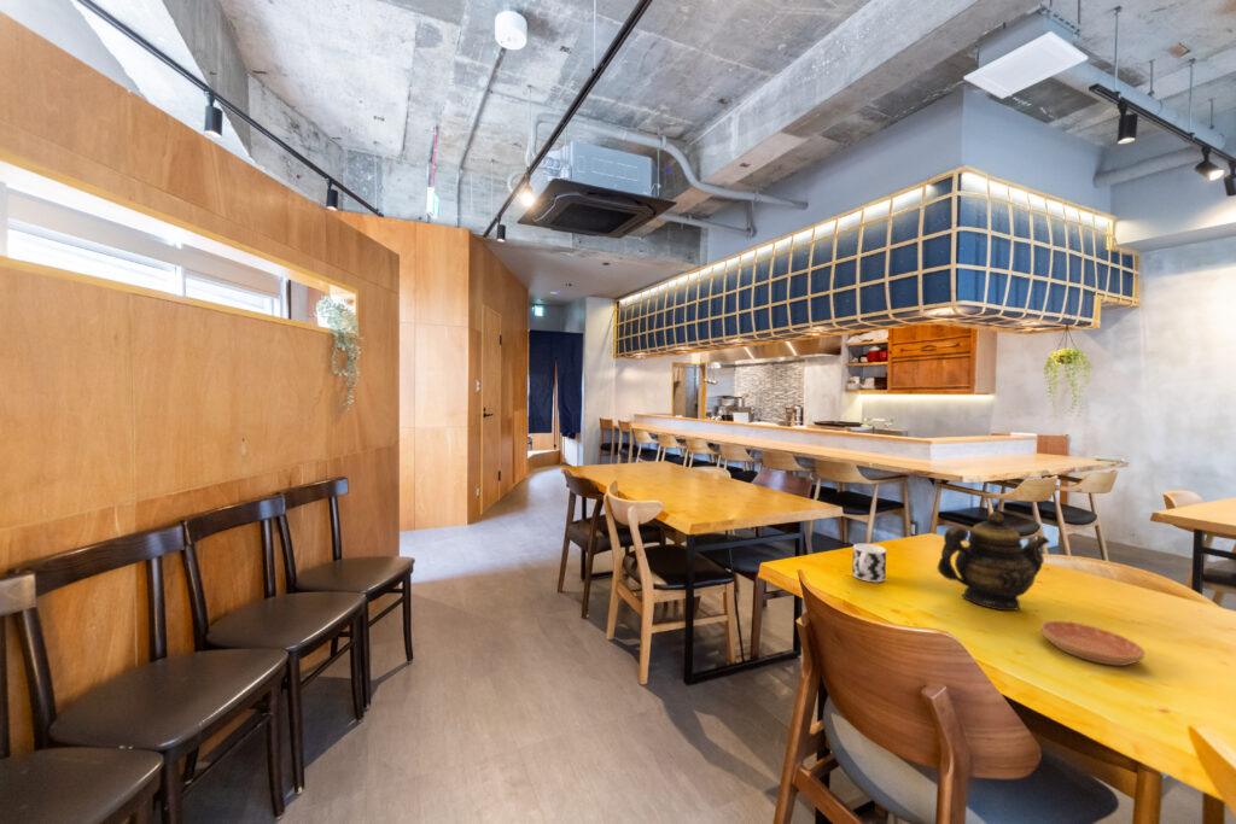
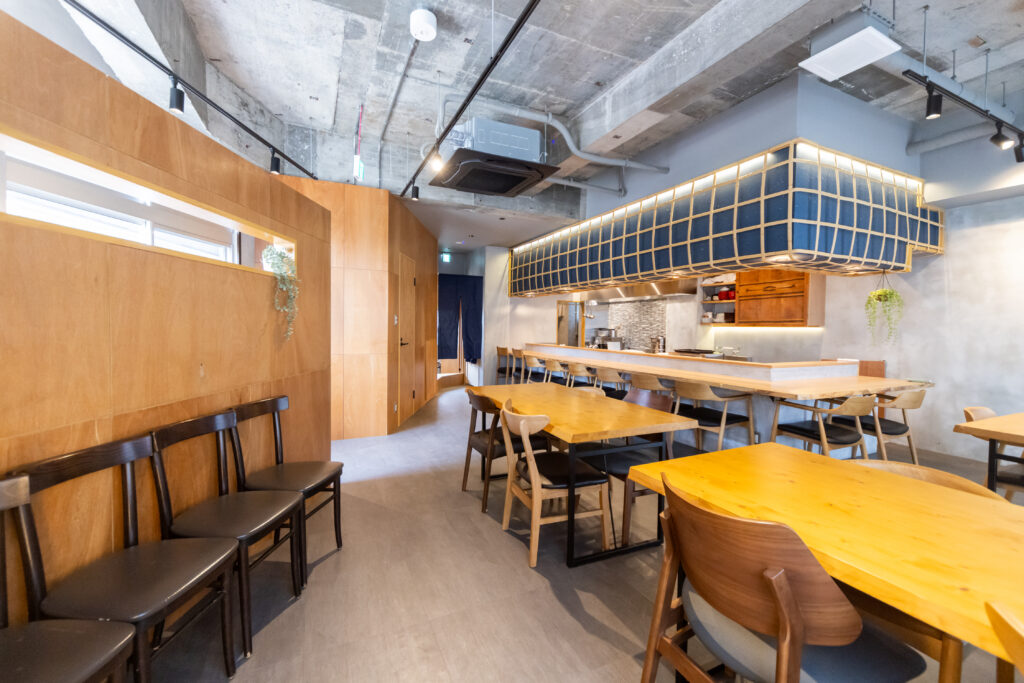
- saucer [1039,620,1145,667]
- teapot [937,510,1051,612]
- cup [851,543,887,583]
